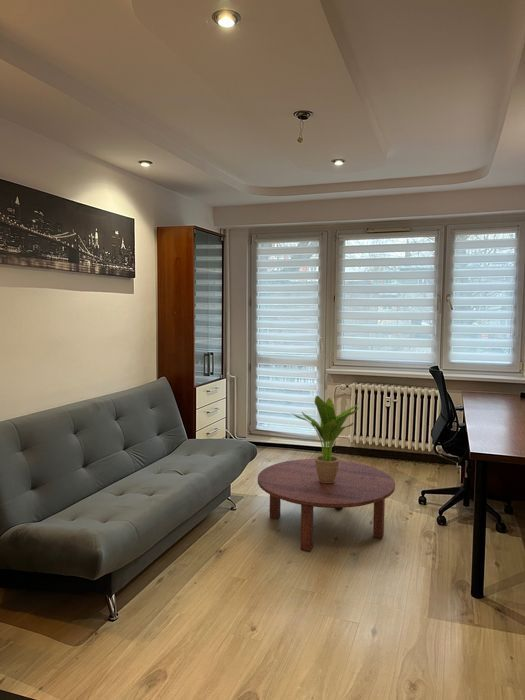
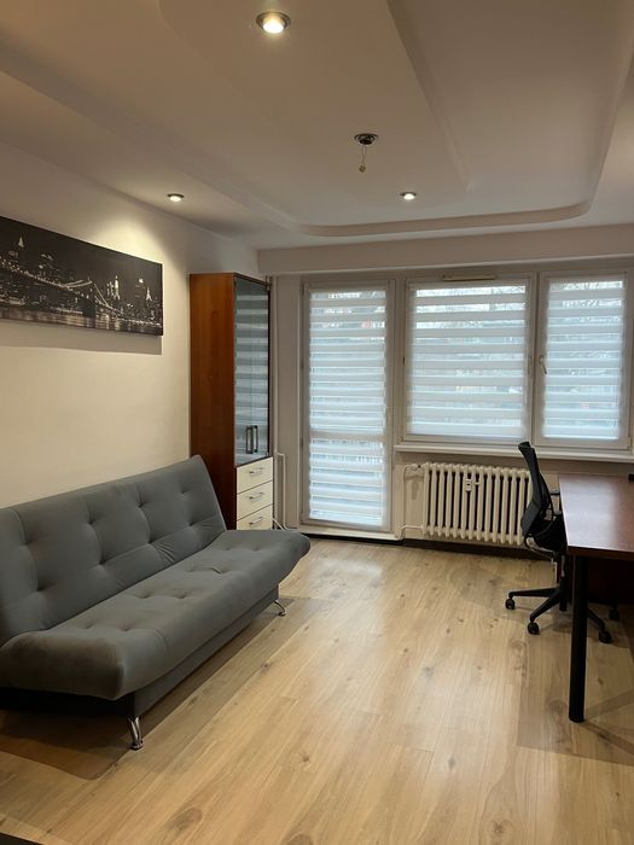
- potted plant [290,395,360,483]
- coffee table [257,458,396,552]
